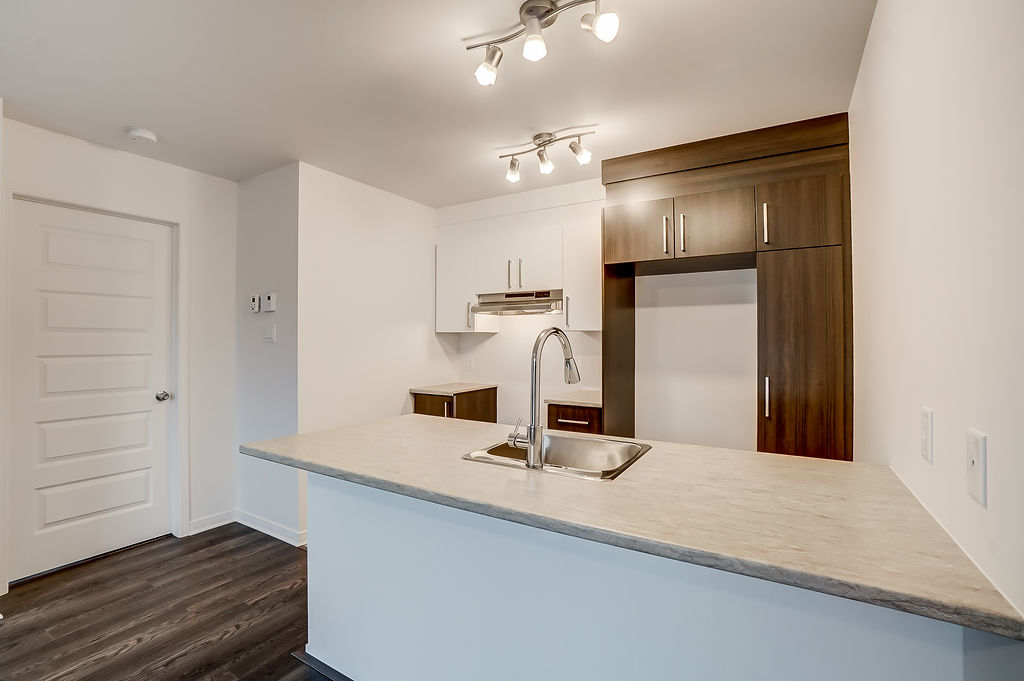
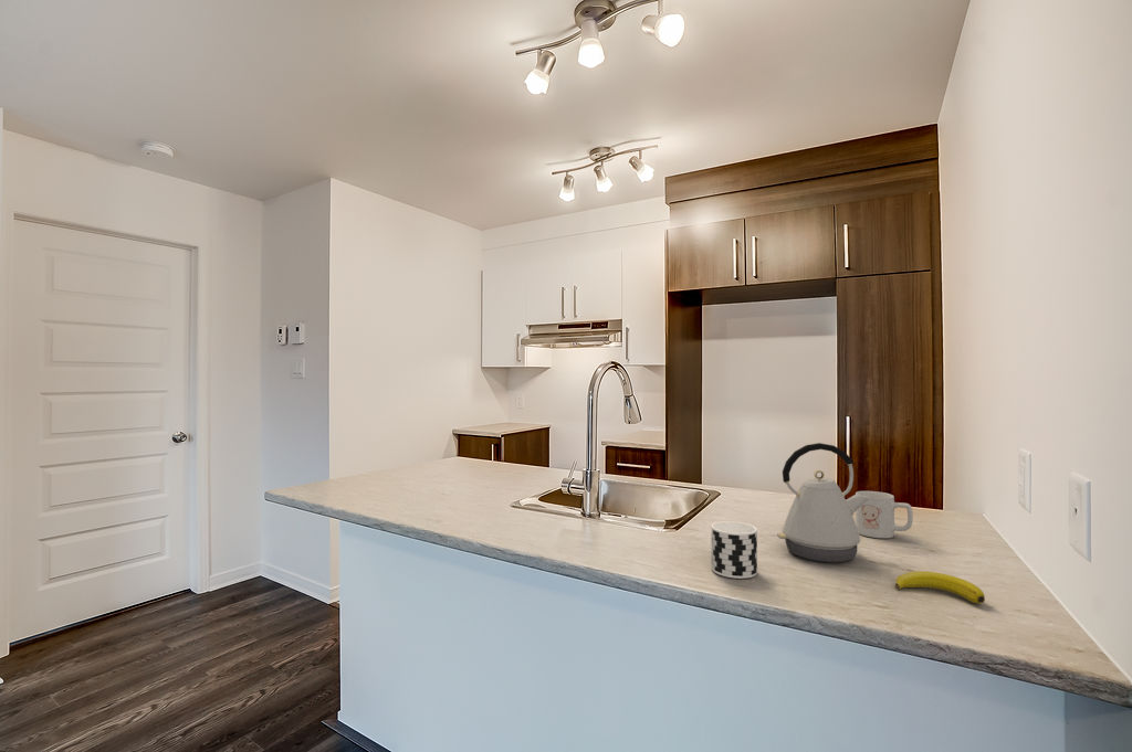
+ cup [711,520,758,580]
+ kettle [776,442,868,563]
+ banana [894,570,986,604]
+ mug [855,490,914,539]
